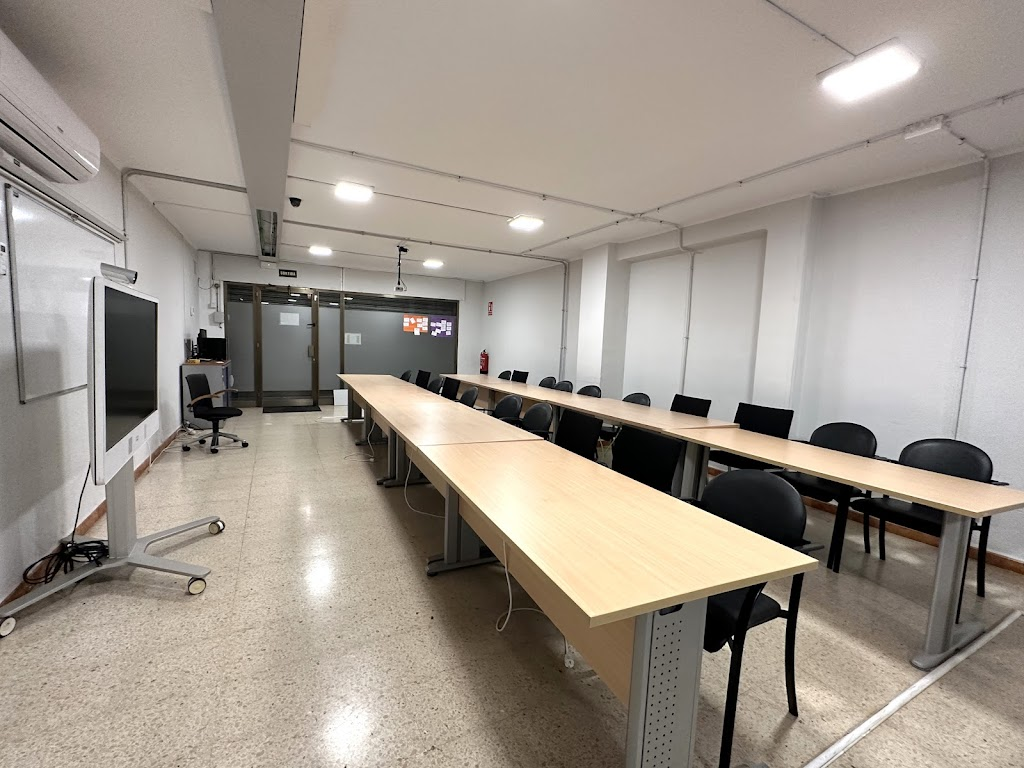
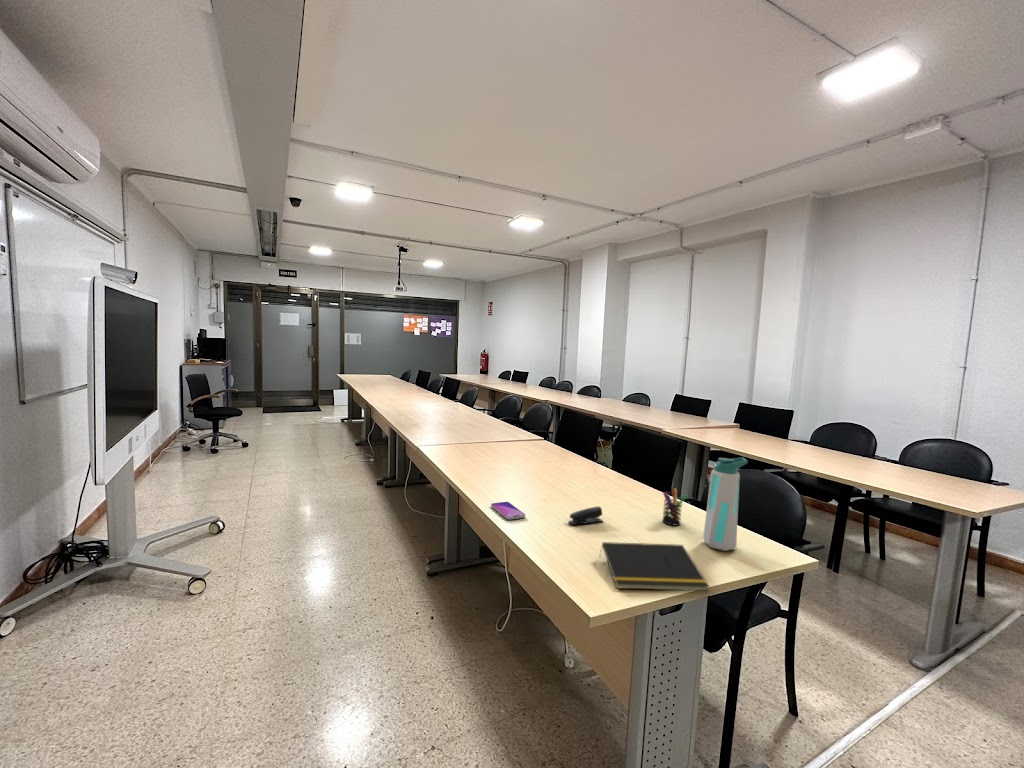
+ notepad [598,541,710,592]
+ pen holder [661,487,689,527]
+ water bottle [702,457,749,552]
+ stapler [567,506,604,526]
+ smartphone [490,501,526,521]
